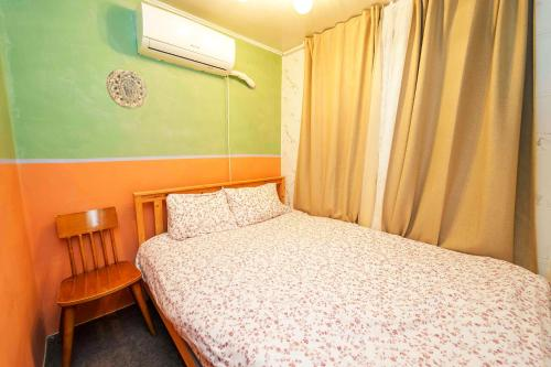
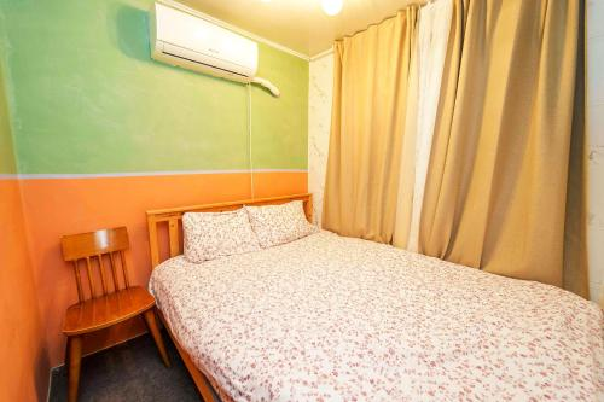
- decorative plate [106,68,149,110]
